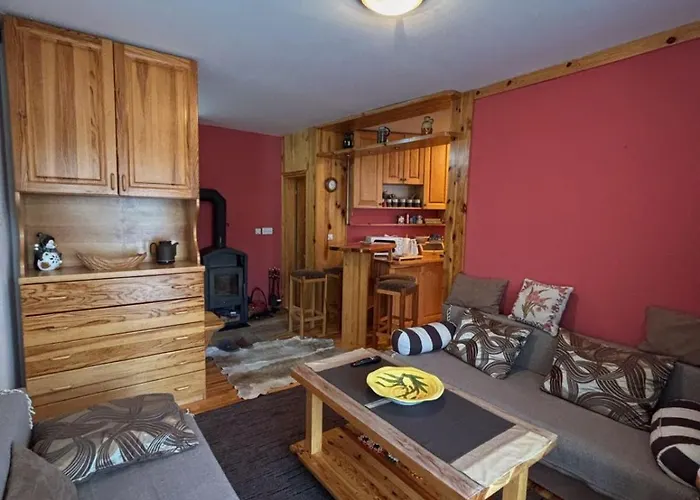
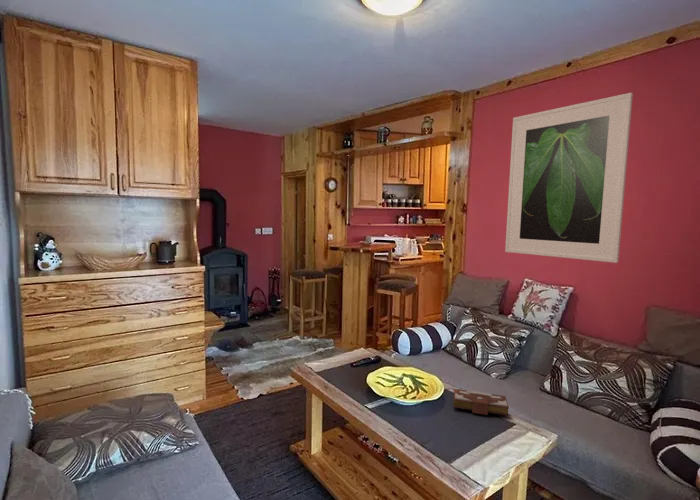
+ book [452,388,510,416]
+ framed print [504,92,634,264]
